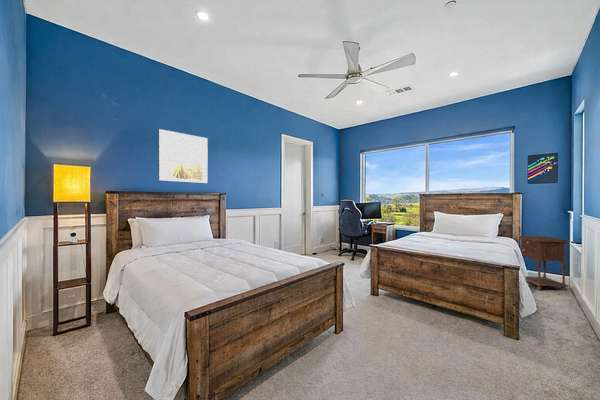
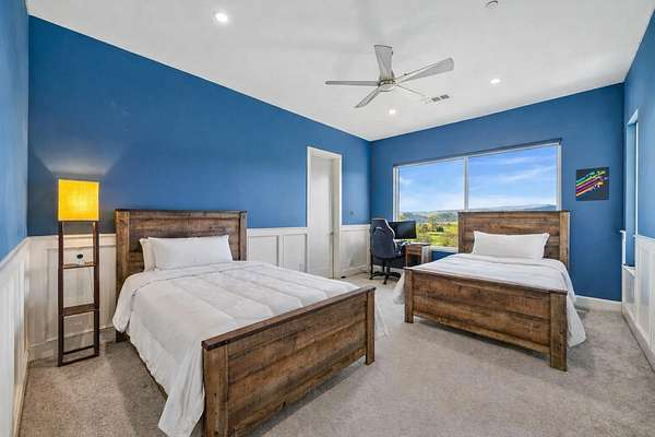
- nightstand [518,235,571,292]
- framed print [158,128,209,184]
